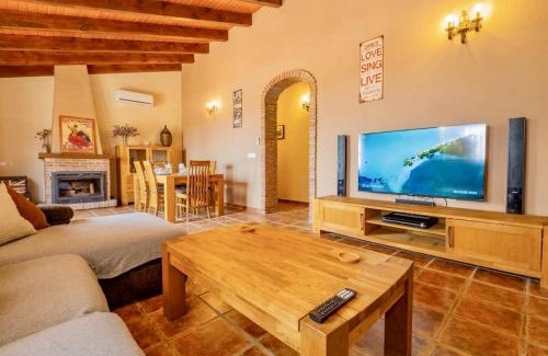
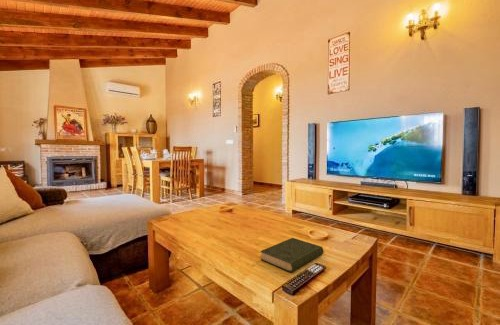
+ book [260,237,324,273]
